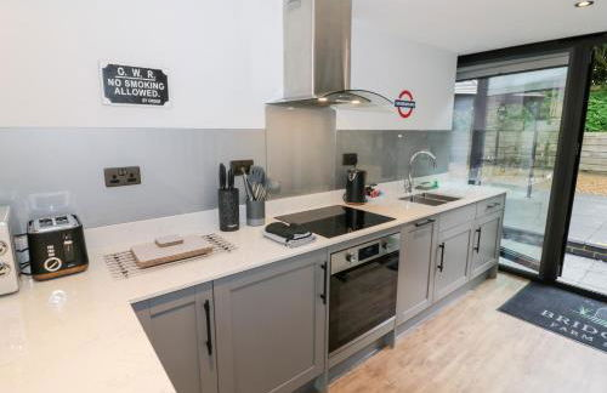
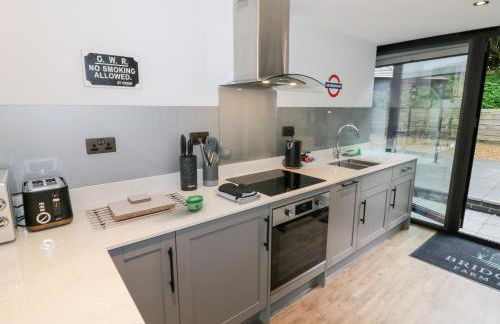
+ cup [185,194,205,212]
